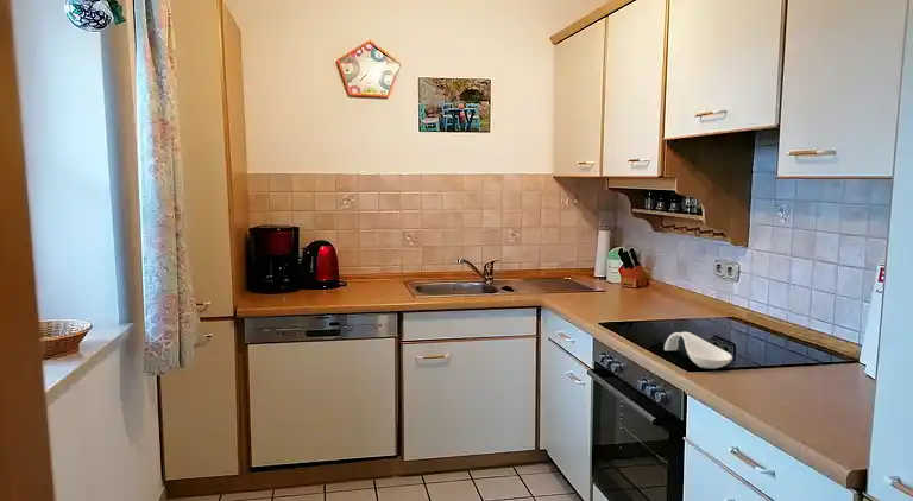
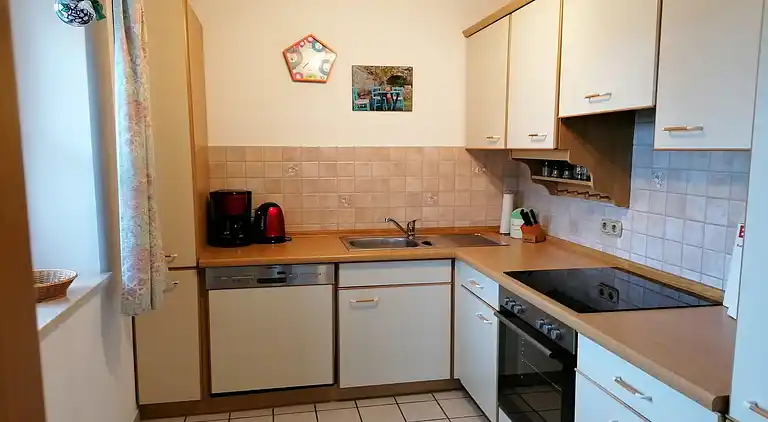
- spoon rest [663,331,733,370]
